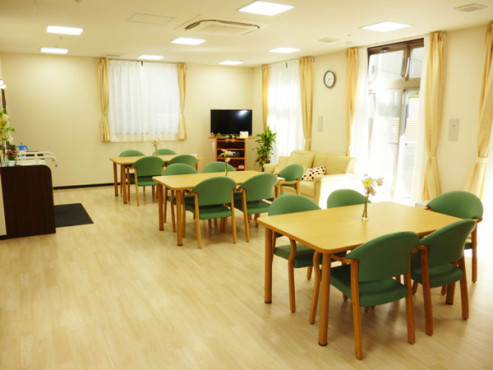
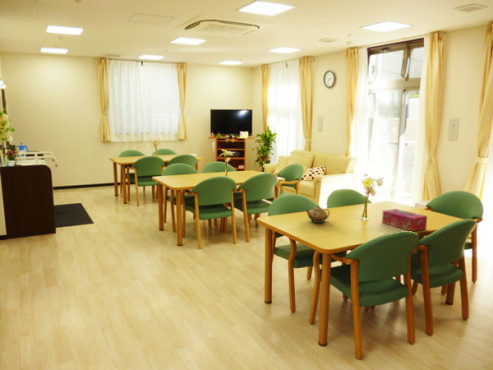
+ teapot [305,204,331,224]
+ tissue box [381,208,428,232]
